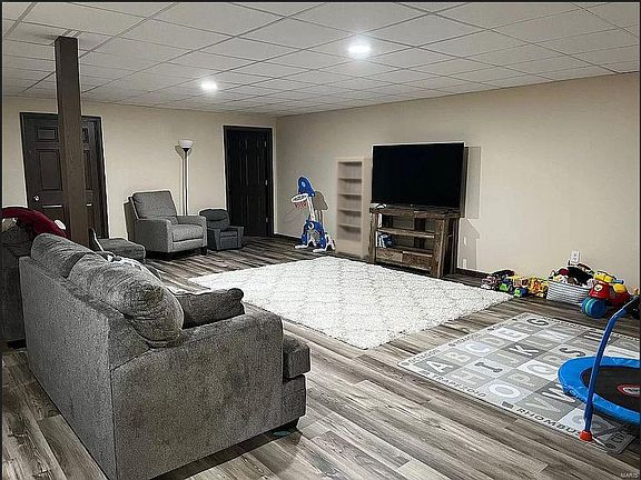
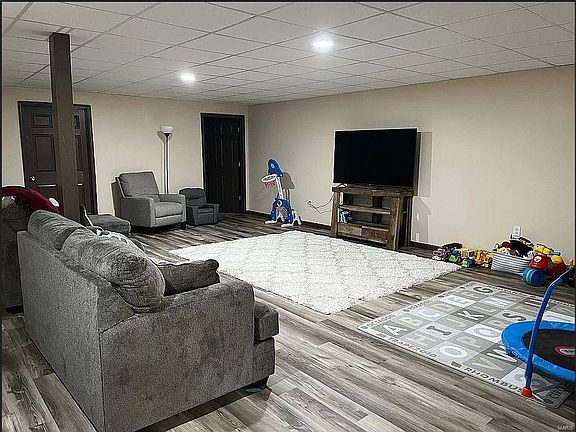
- bookshelf [334,156,375,260]
